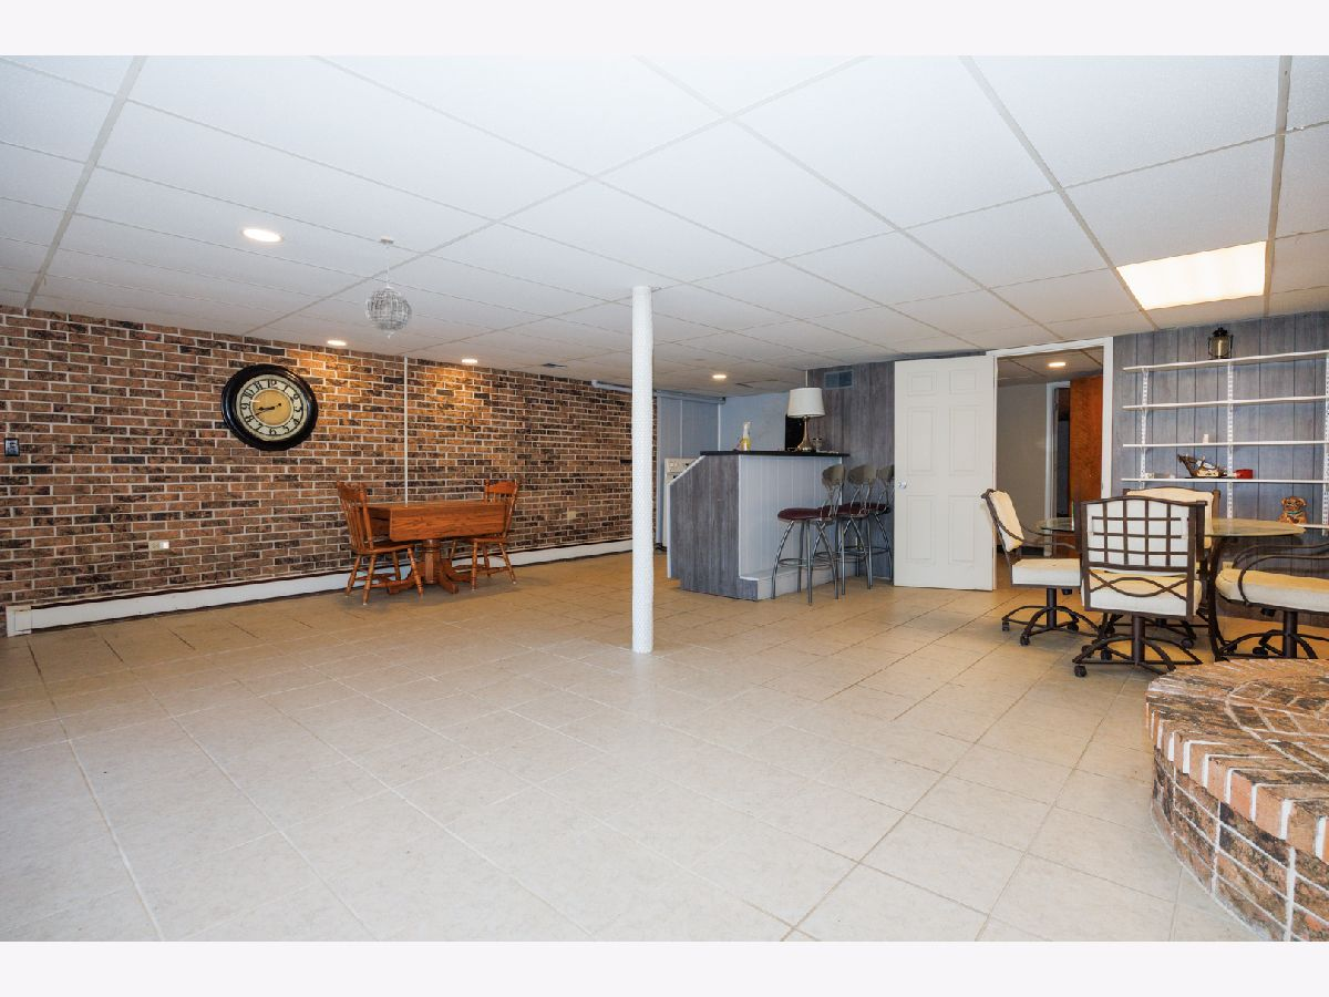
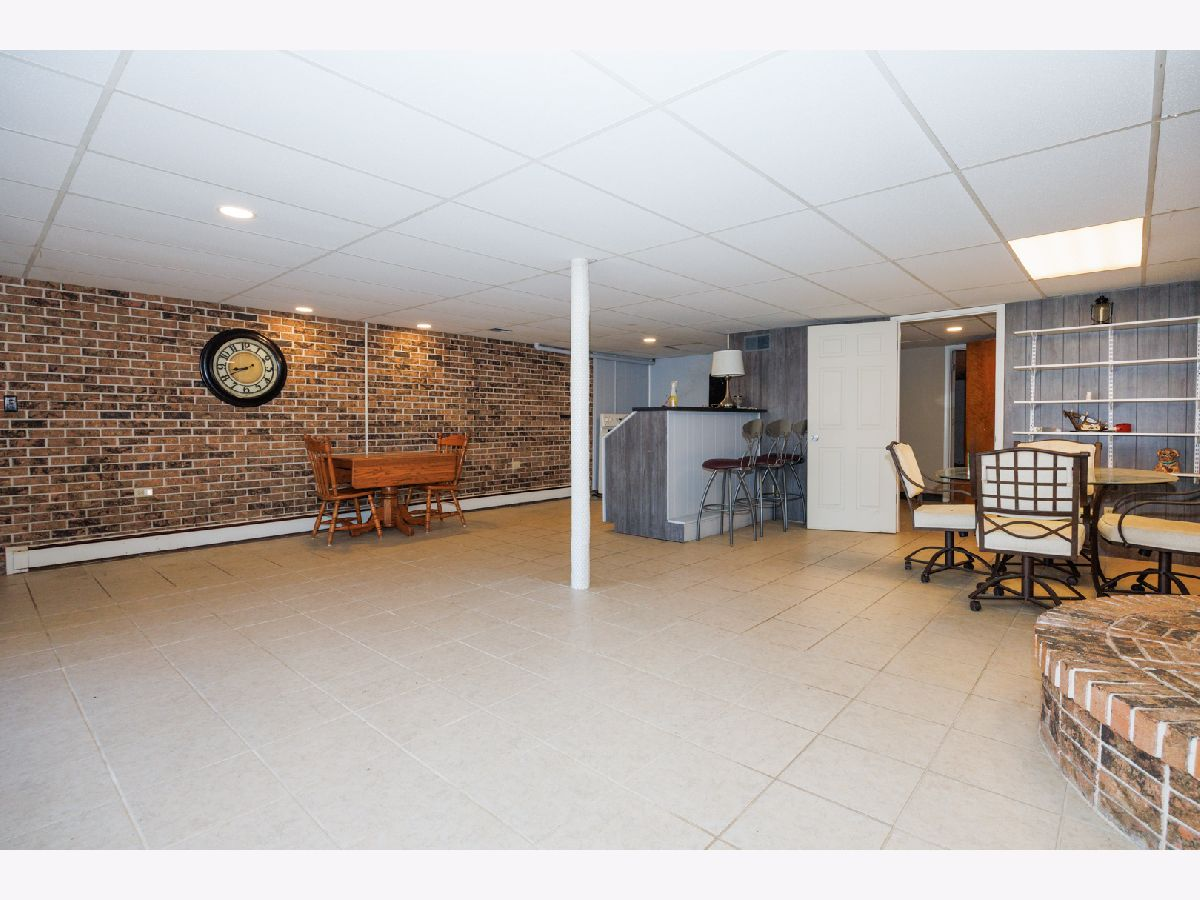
- pendant light [363,234,413,340]
